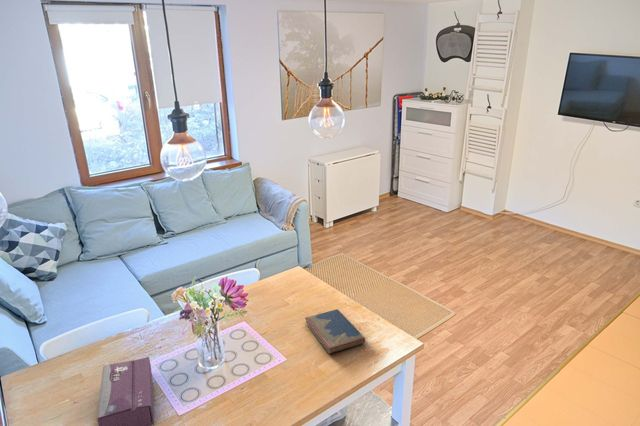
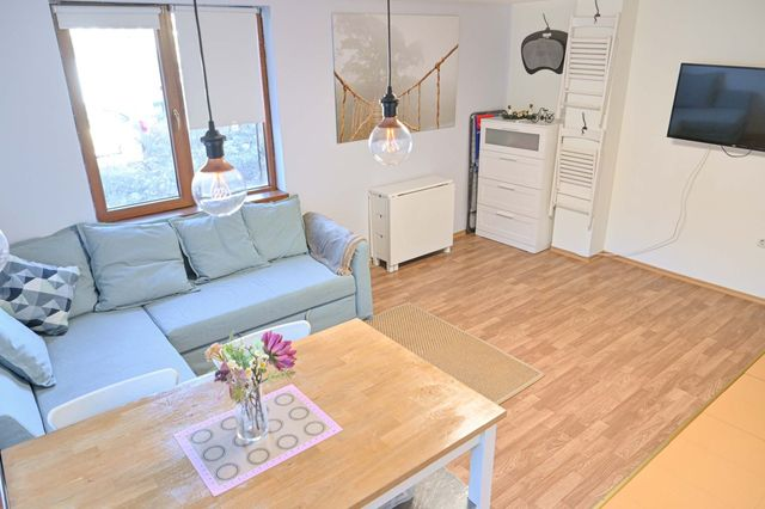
- hardcover book [304,308,366,355]
- tissue box [96,356,155,426]
